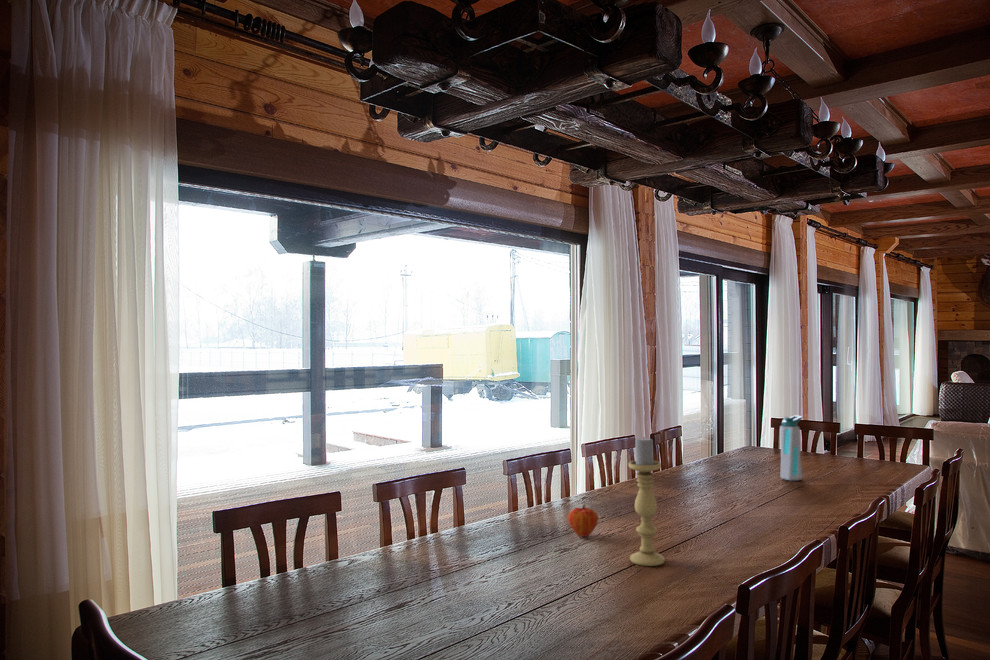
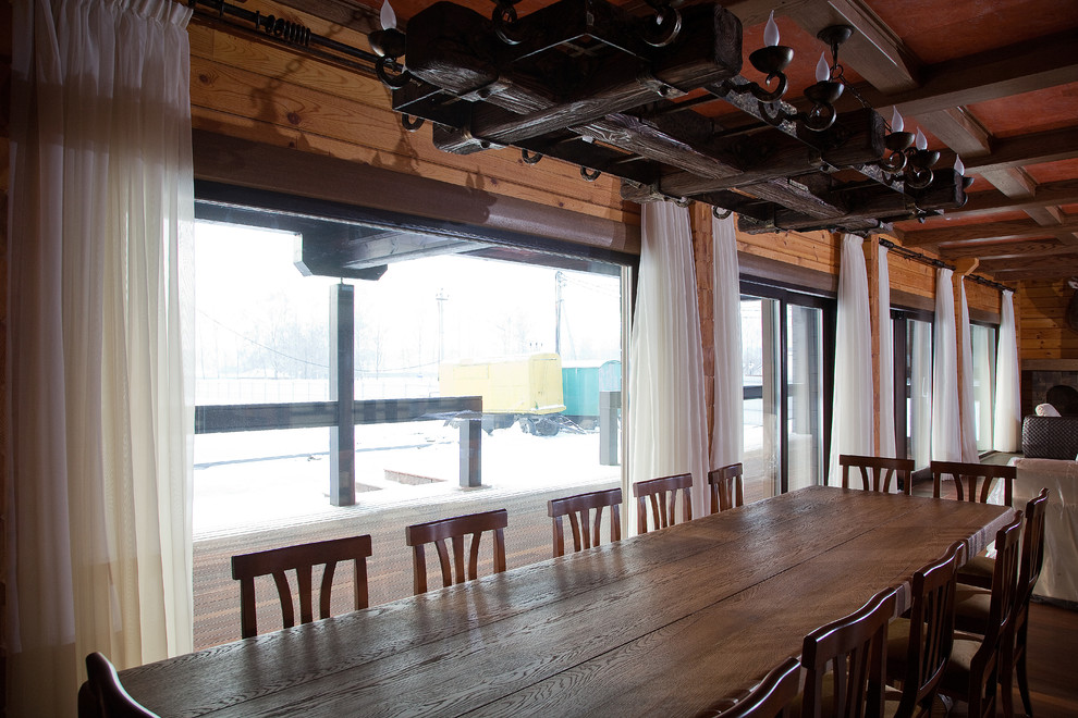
- fruit [567,503,599,538]
- water bottle [779,414,804,482]
- candle holder [628,437,666,567]
